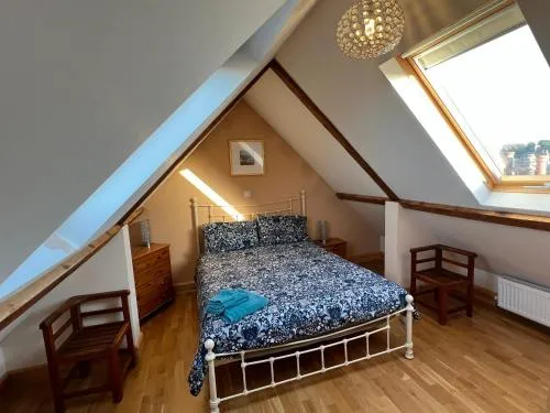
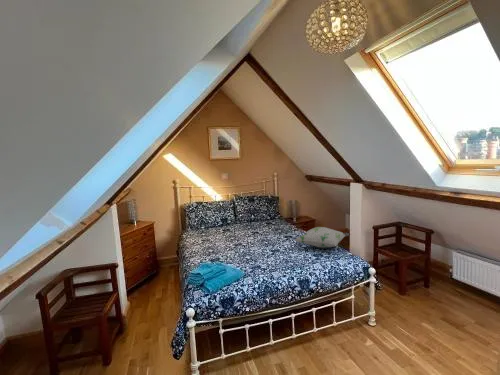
+ decorative pillow [294,226,351,249]
